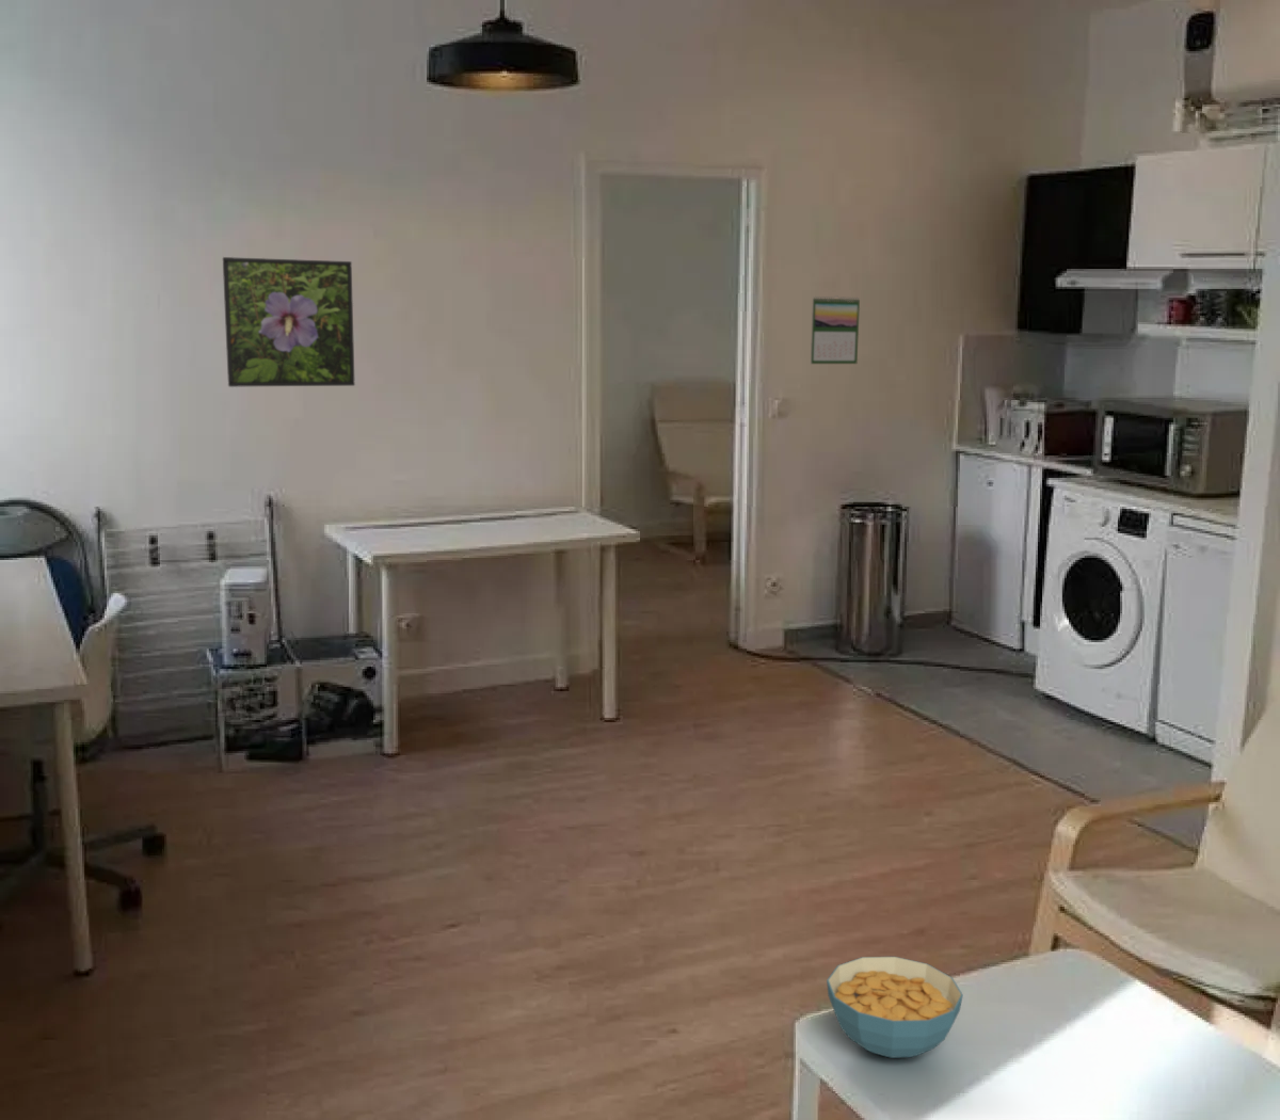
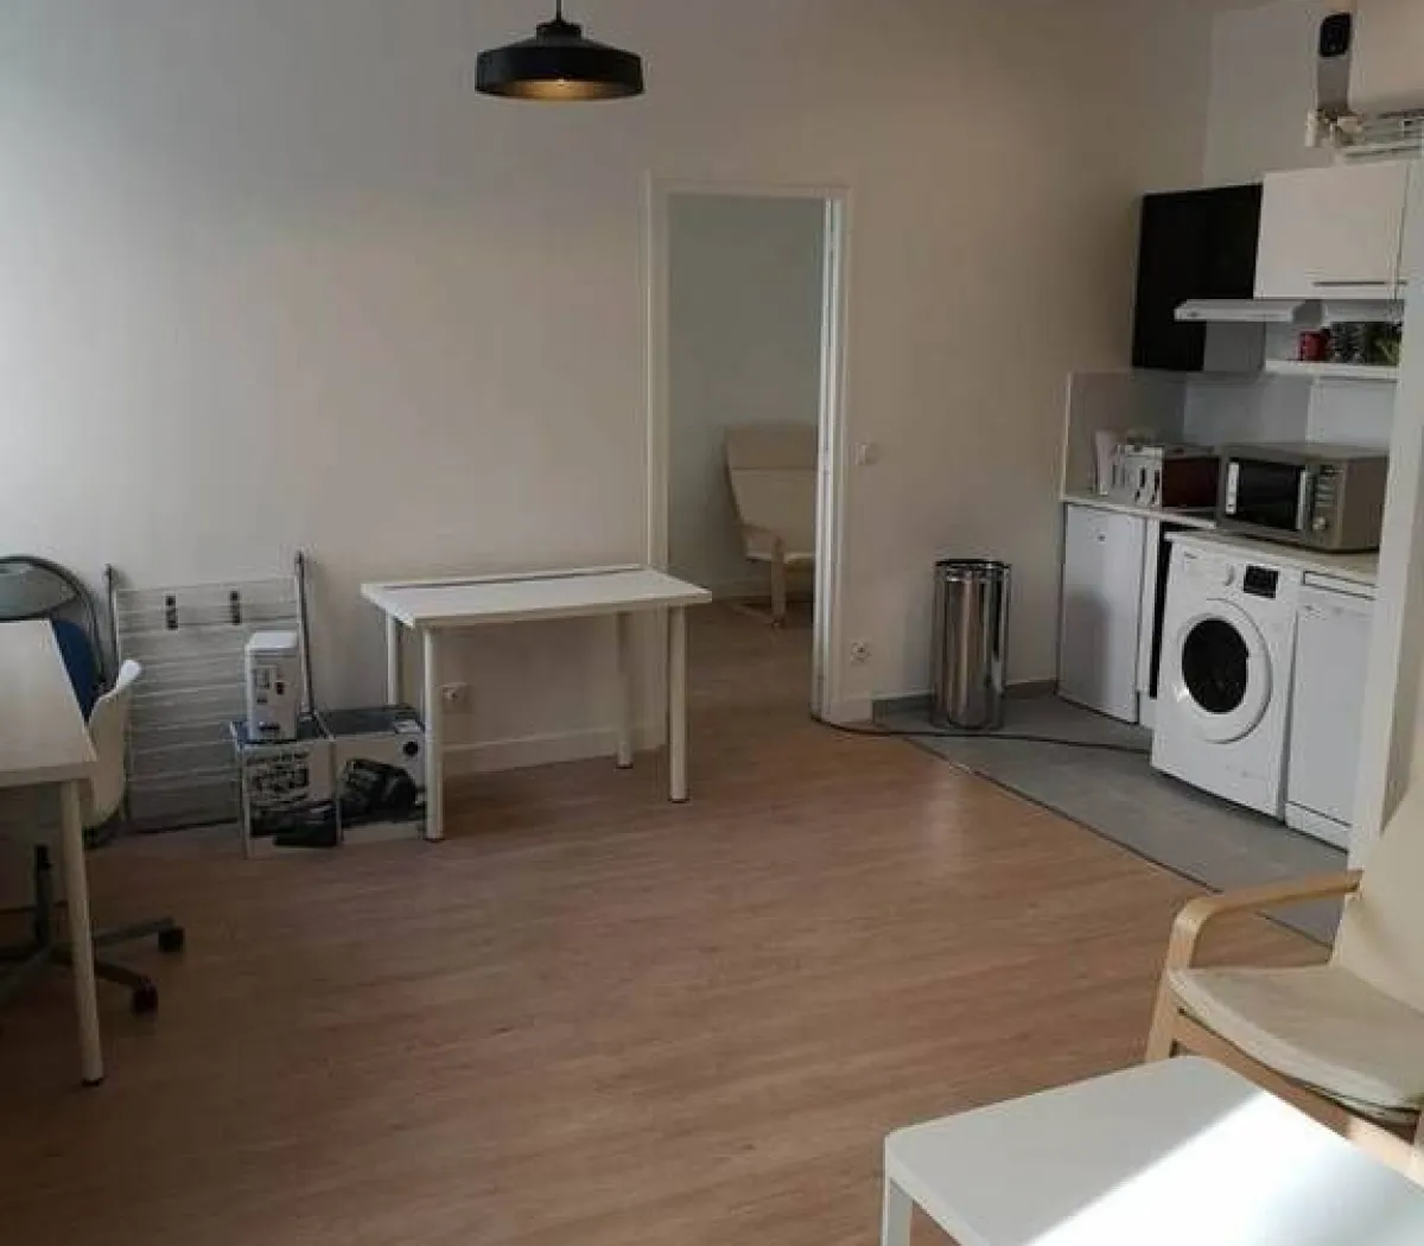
- calendar [810,294,861,365]
- cereal bowl [826,956,964,1059]
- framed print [222,256,356,389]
